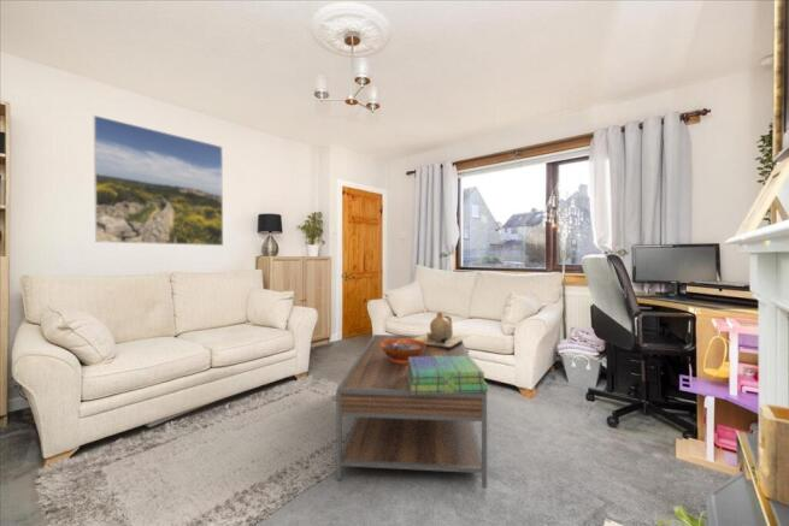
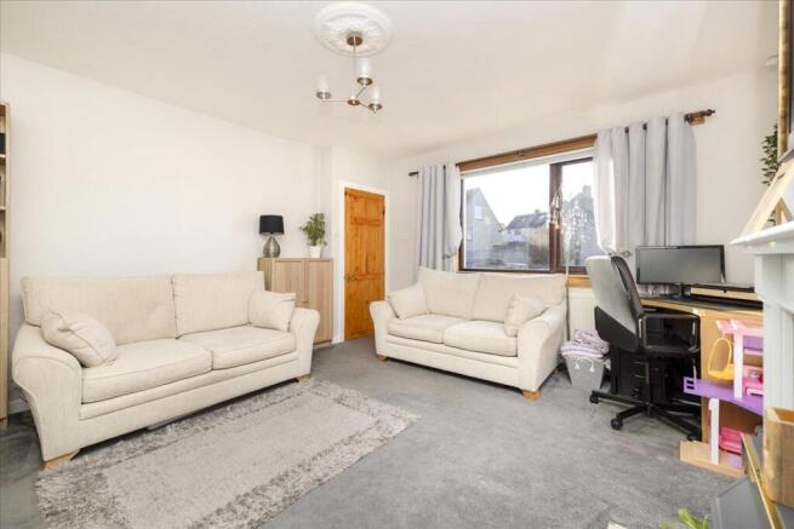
- coffee table [335,333,488,490]
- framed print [93,114,224,247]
- decorative bowl [381,339,425,364]
- stack of books [406,355,489,394]
- vase [413,311,470,347]
